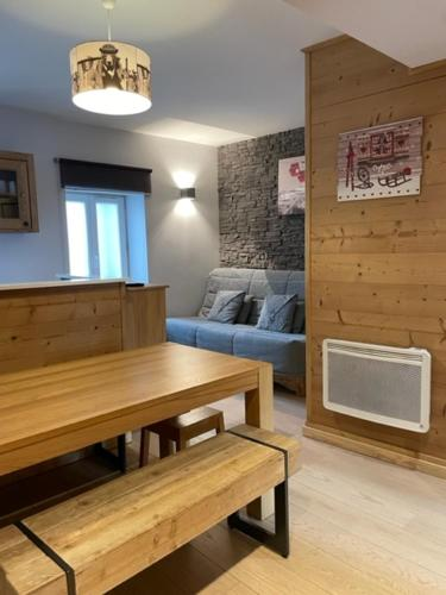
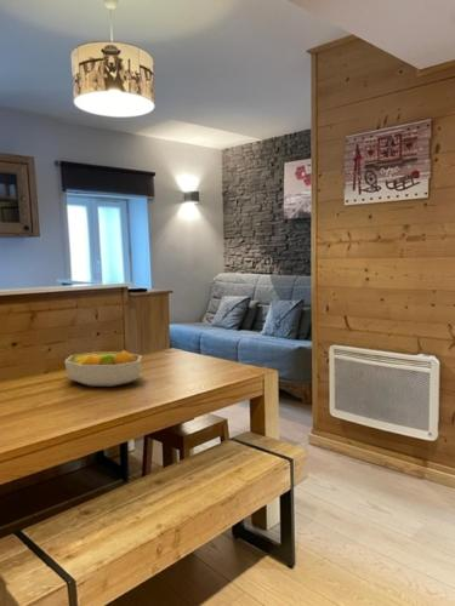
+ fruit bowl [63,349,143,388]
